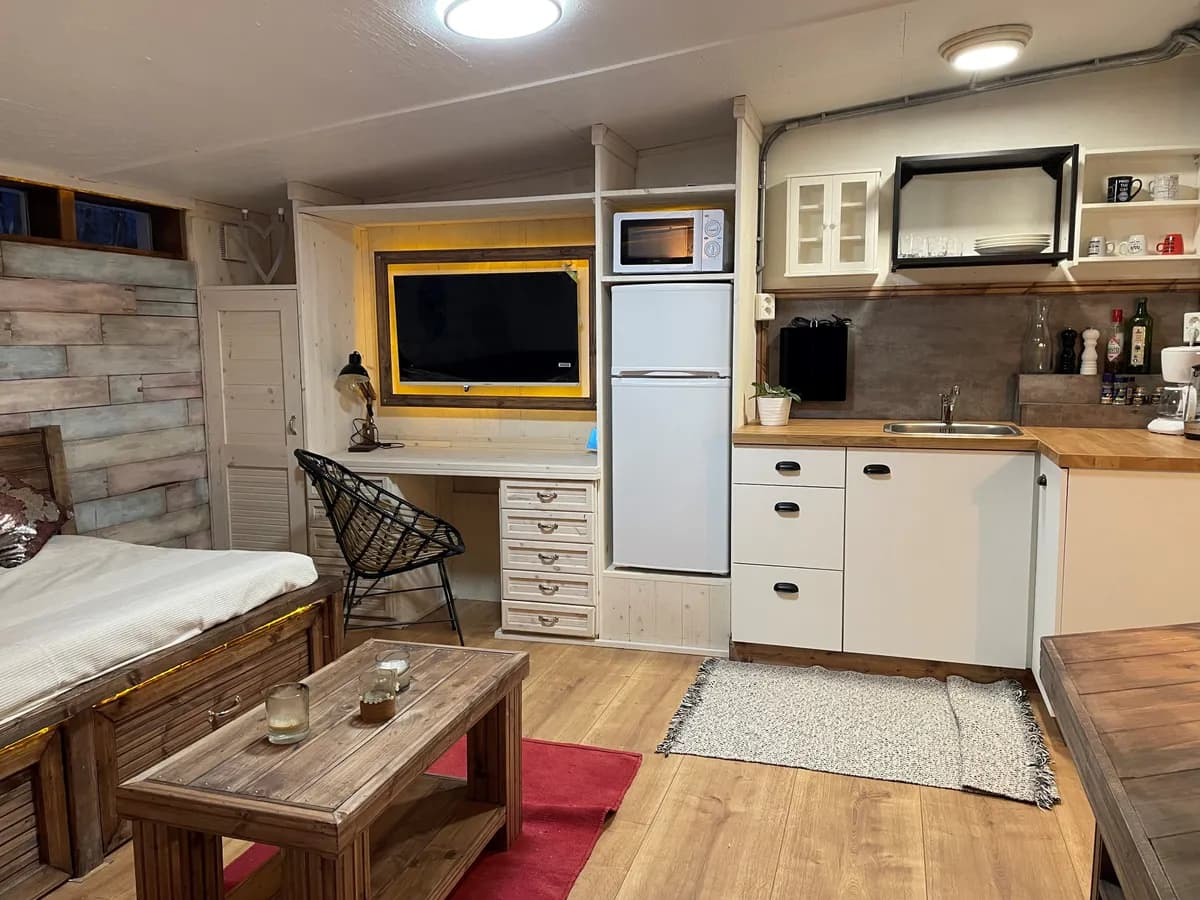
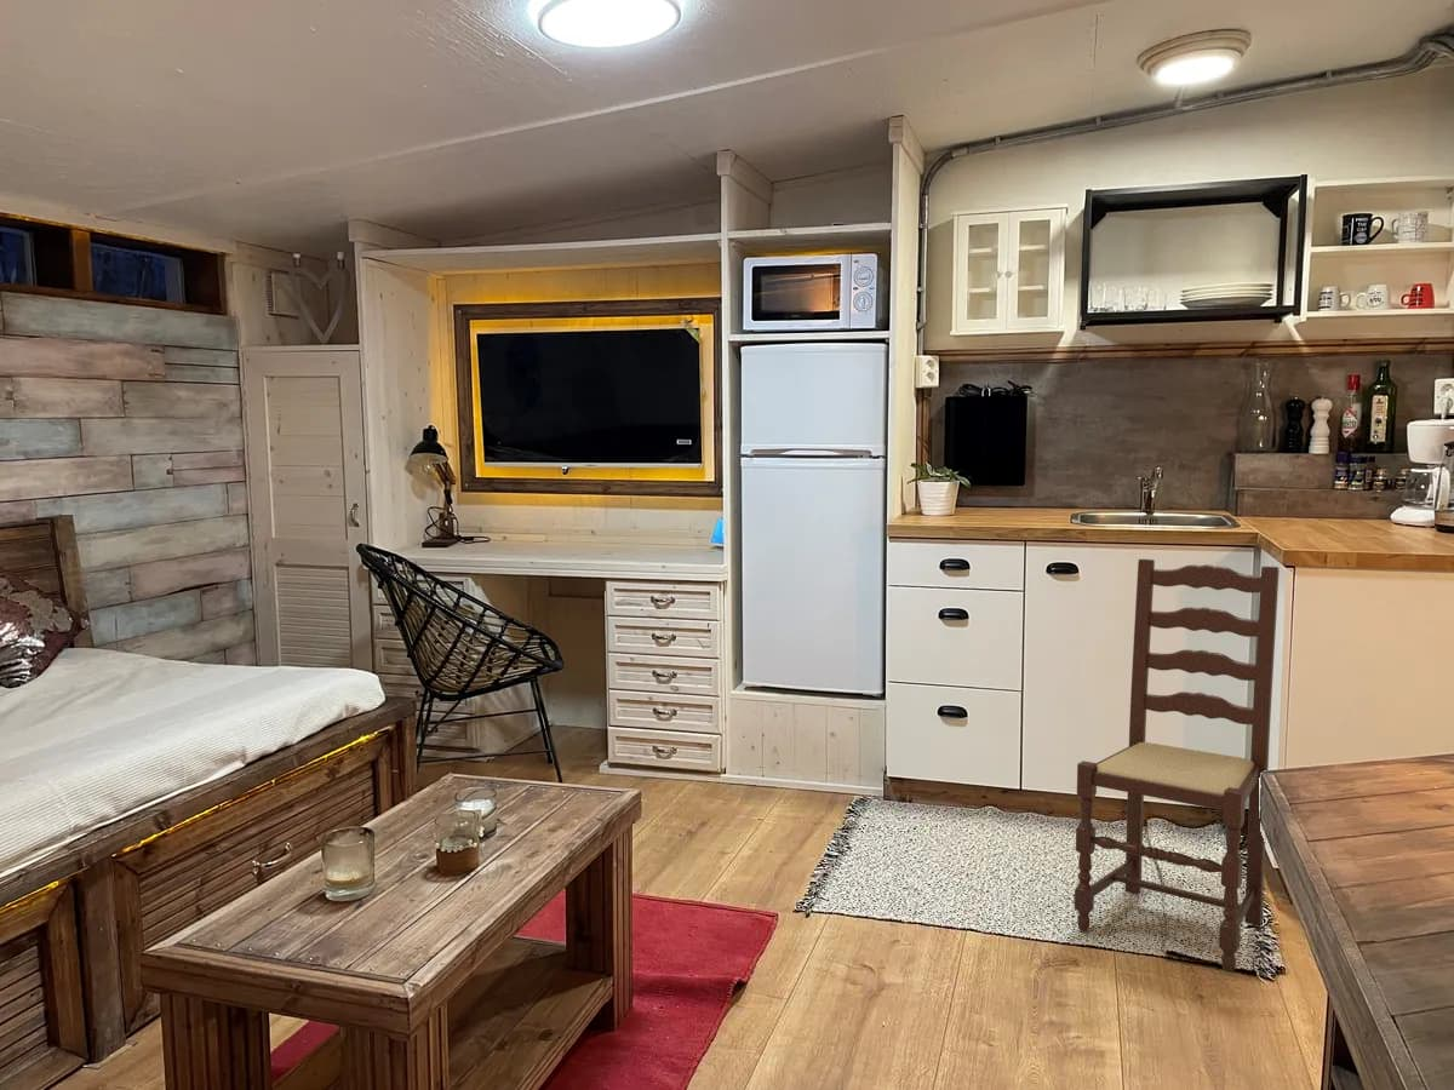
+ dining chair [1074,558,1281,973]
